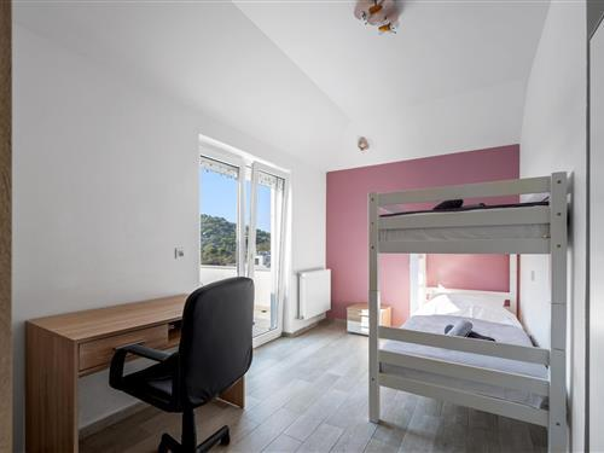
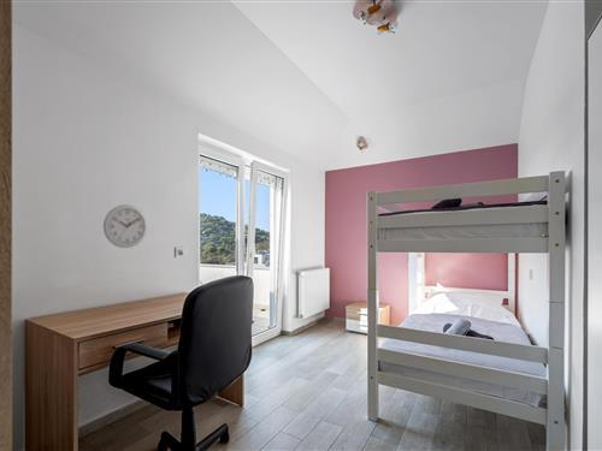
+ wall clock [102,203,148,249]
